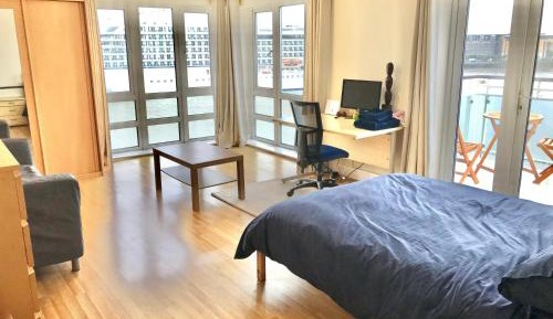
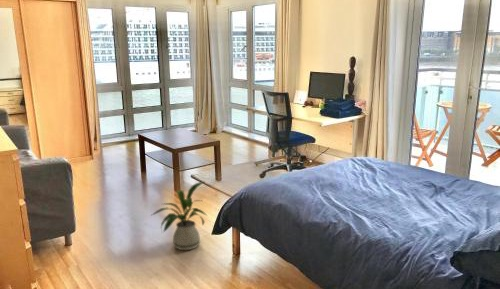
+ house plant [149,181,208,251]
